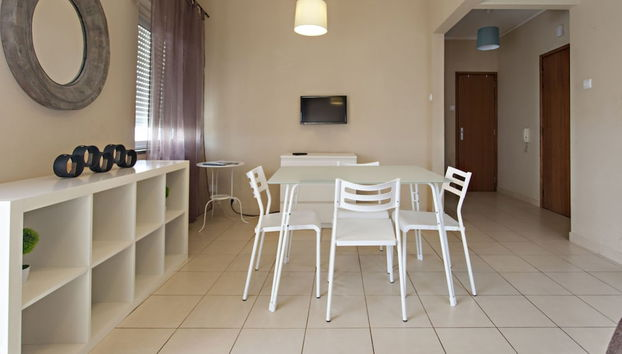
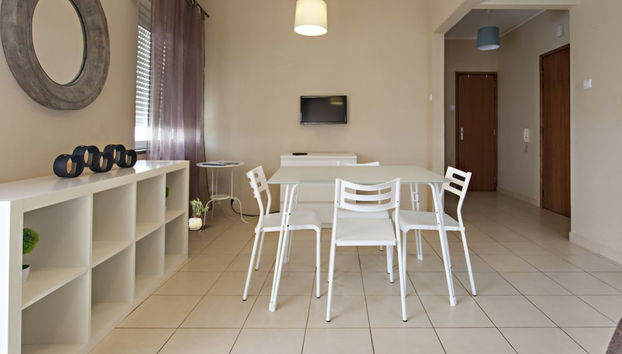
+ potted plant [188,198,210,231]
